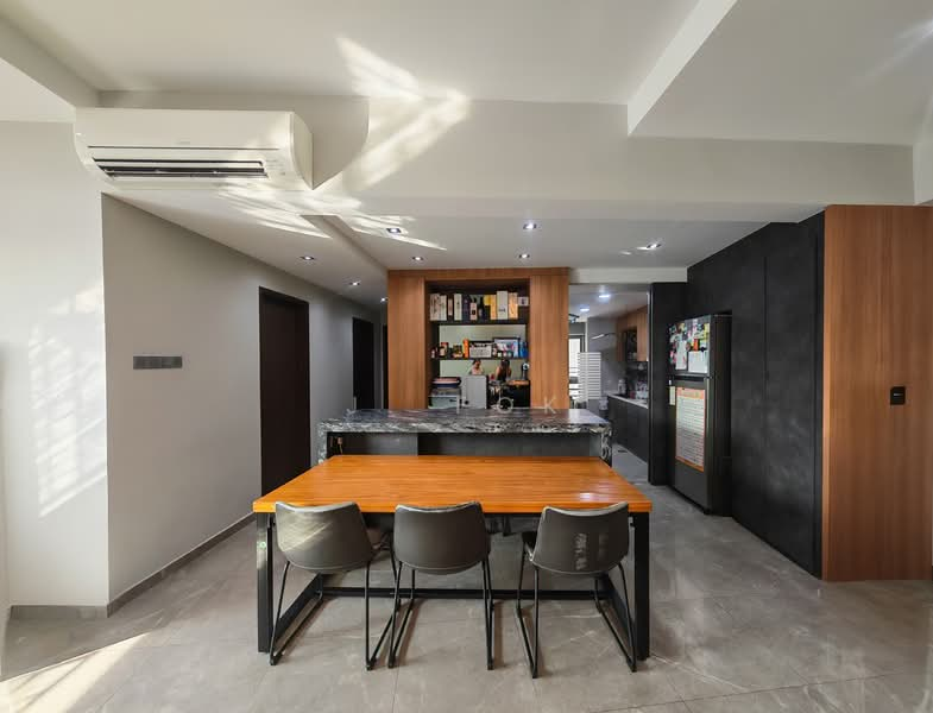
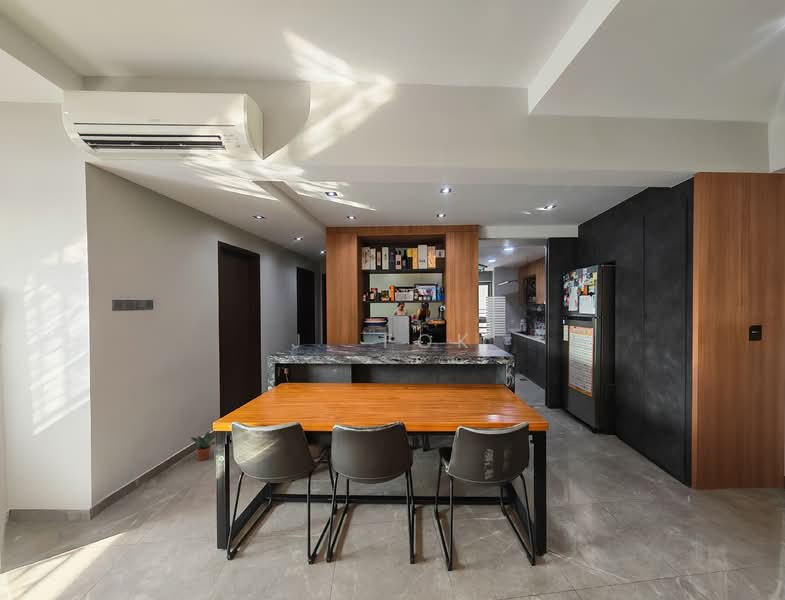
+ potted plant [187,431,216,462]
